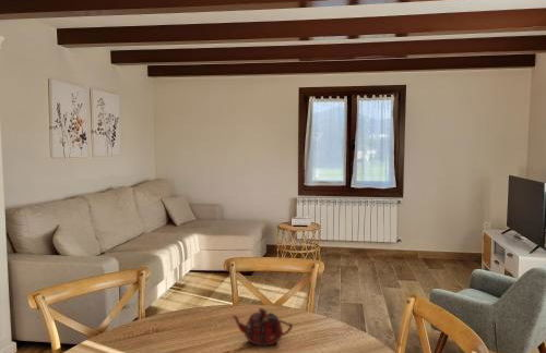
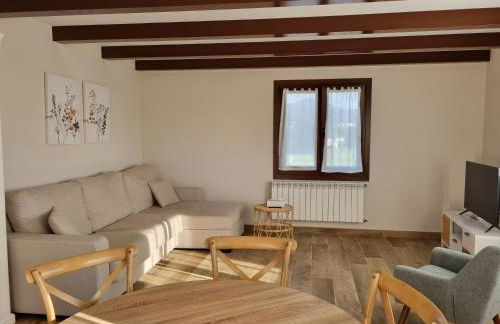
- teapot [230,307,294,348]
